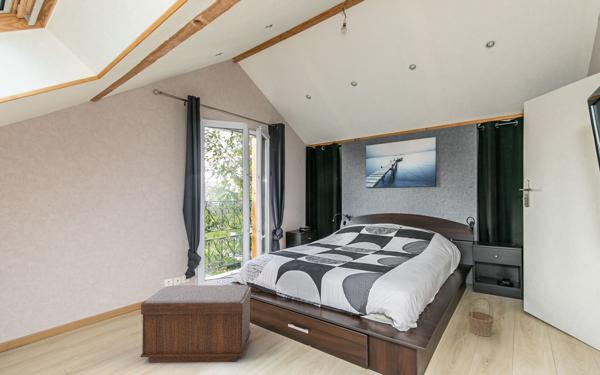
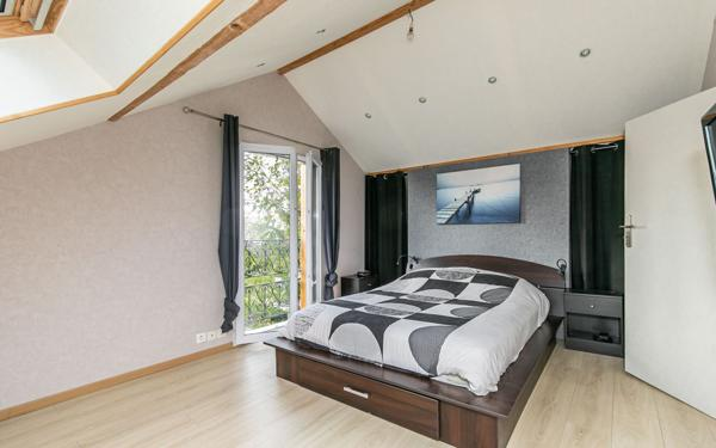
- bench [140,284,252,364]
- basket [466,296,495,337]
